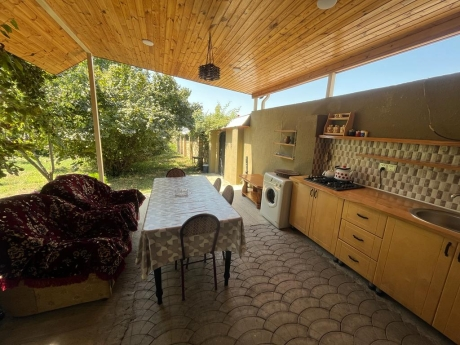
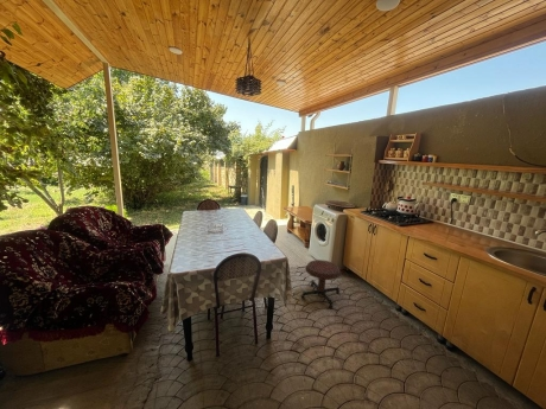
+ stool [299,258,342,309]
